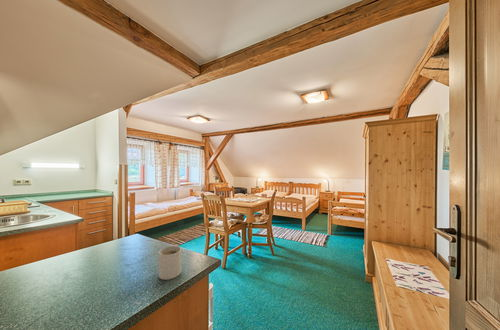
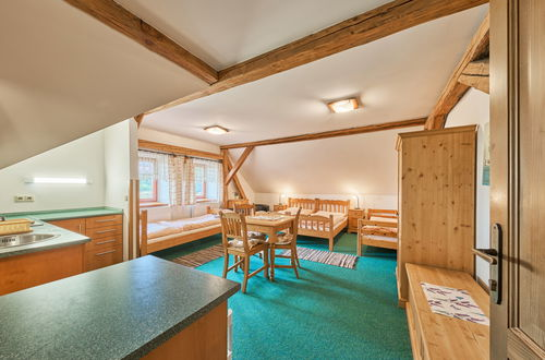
- mug [158,245,183,281]
